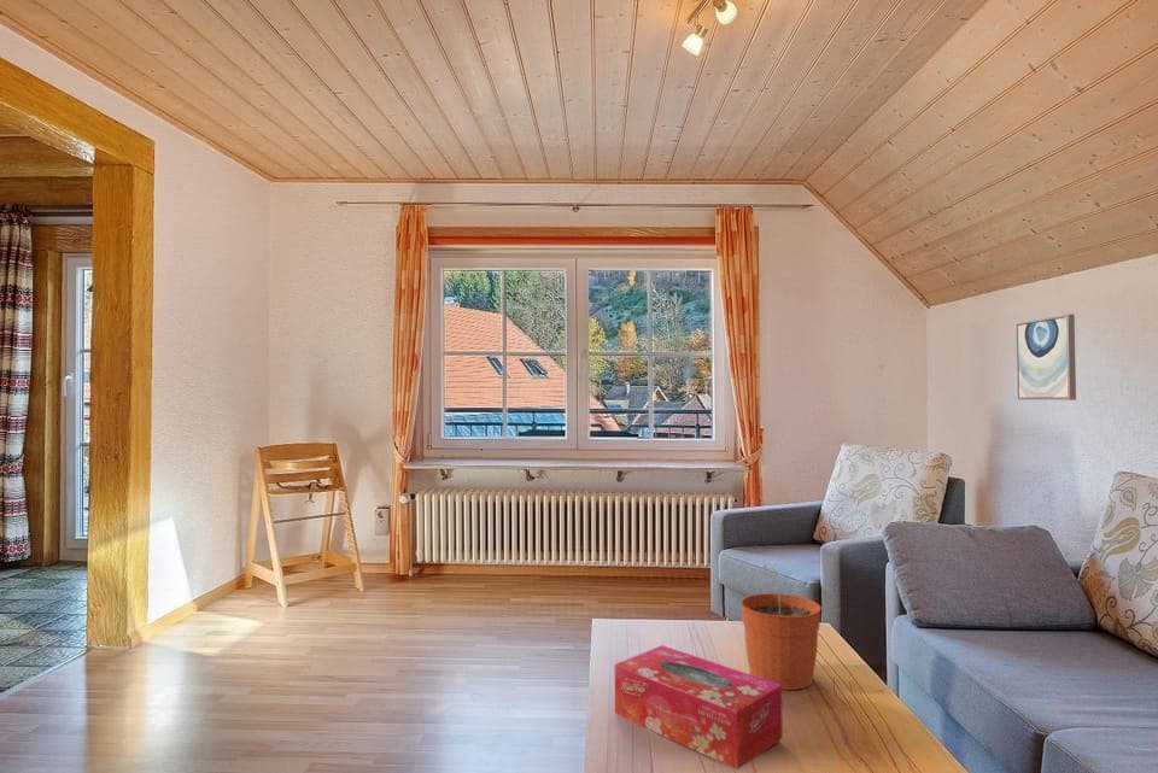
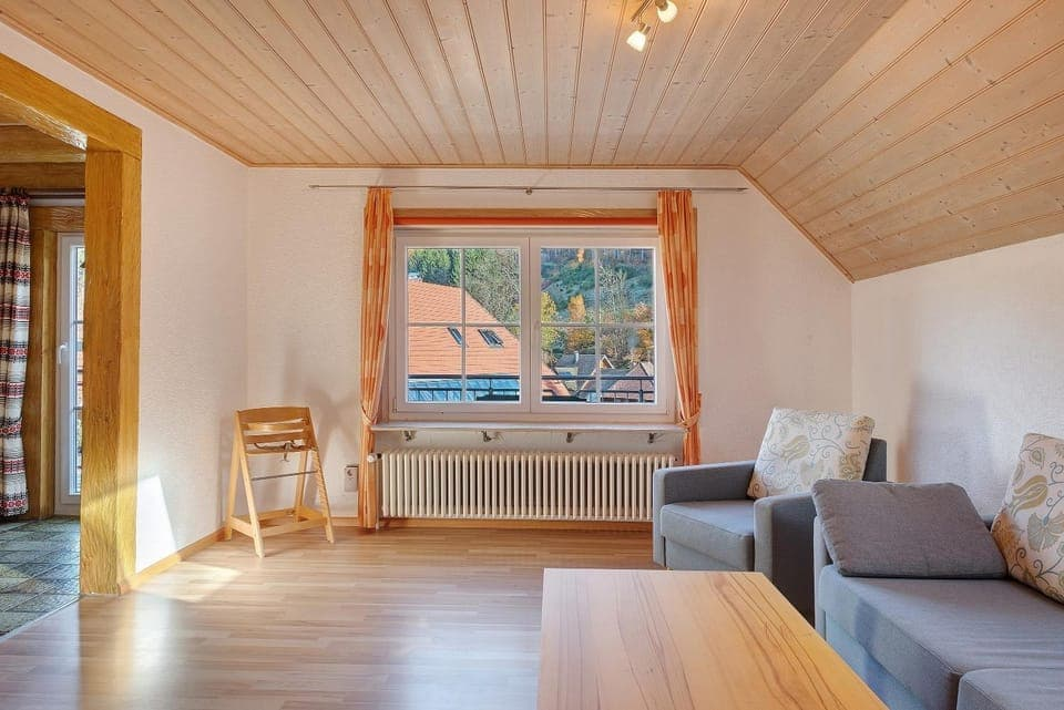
- wall art [1016,314,1077,402]
- tissue box [613,644,784,771]
- plant pot [739,563,823,691]
